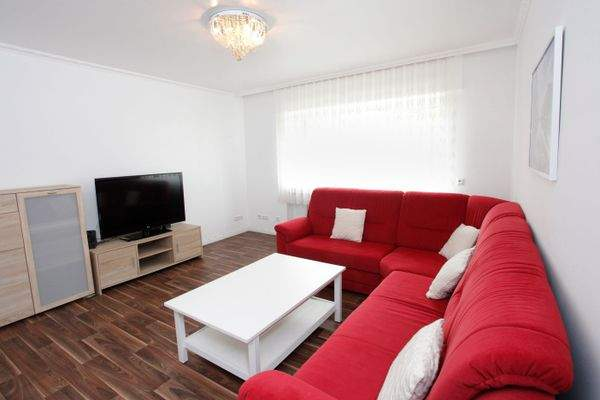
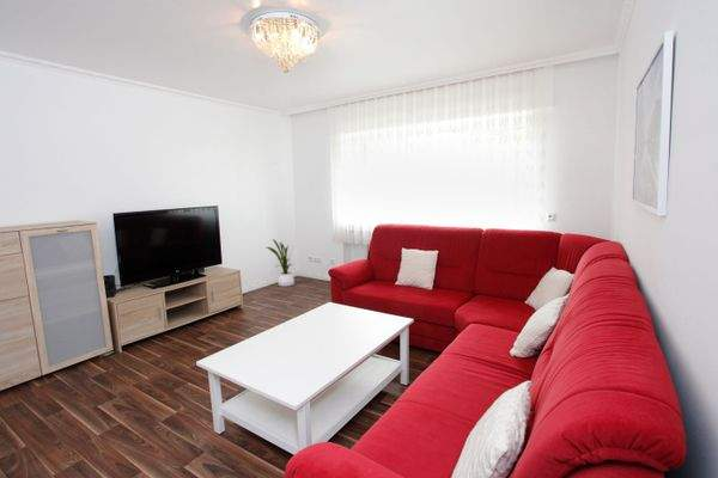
+ house plant [266,238,296,288]
